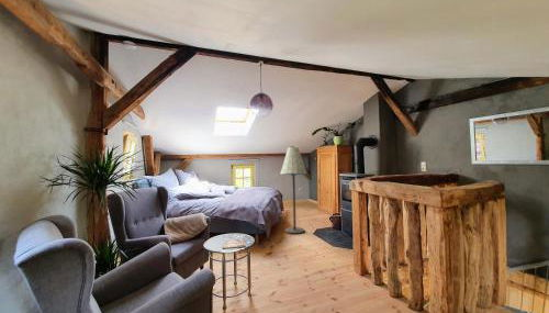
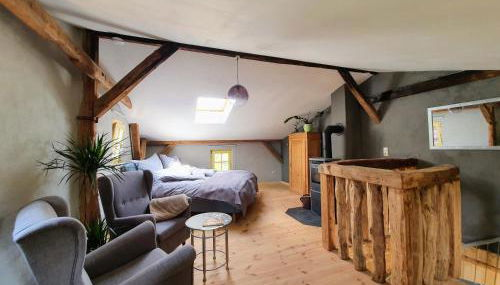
- floor lamp [279,145,307,235]
